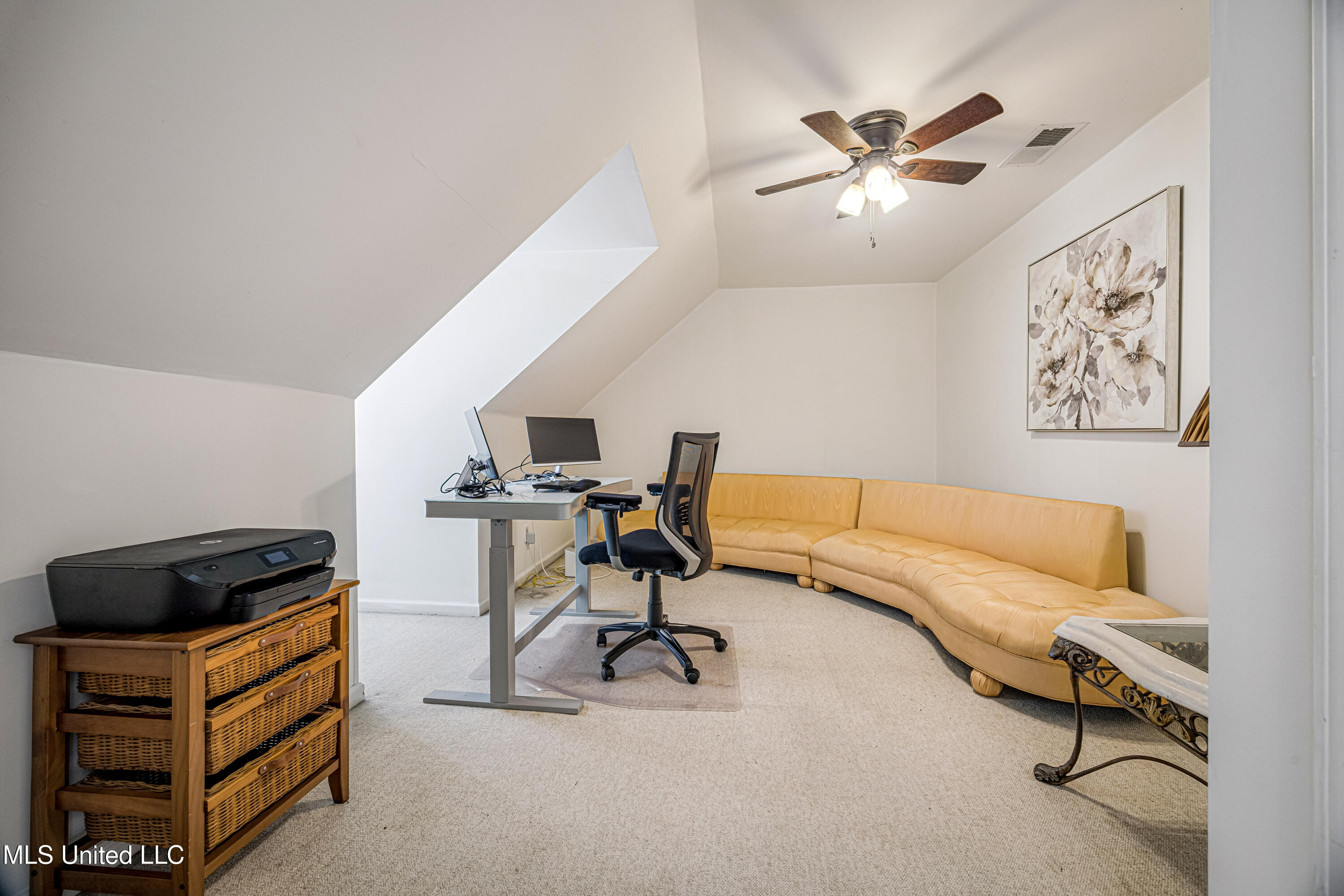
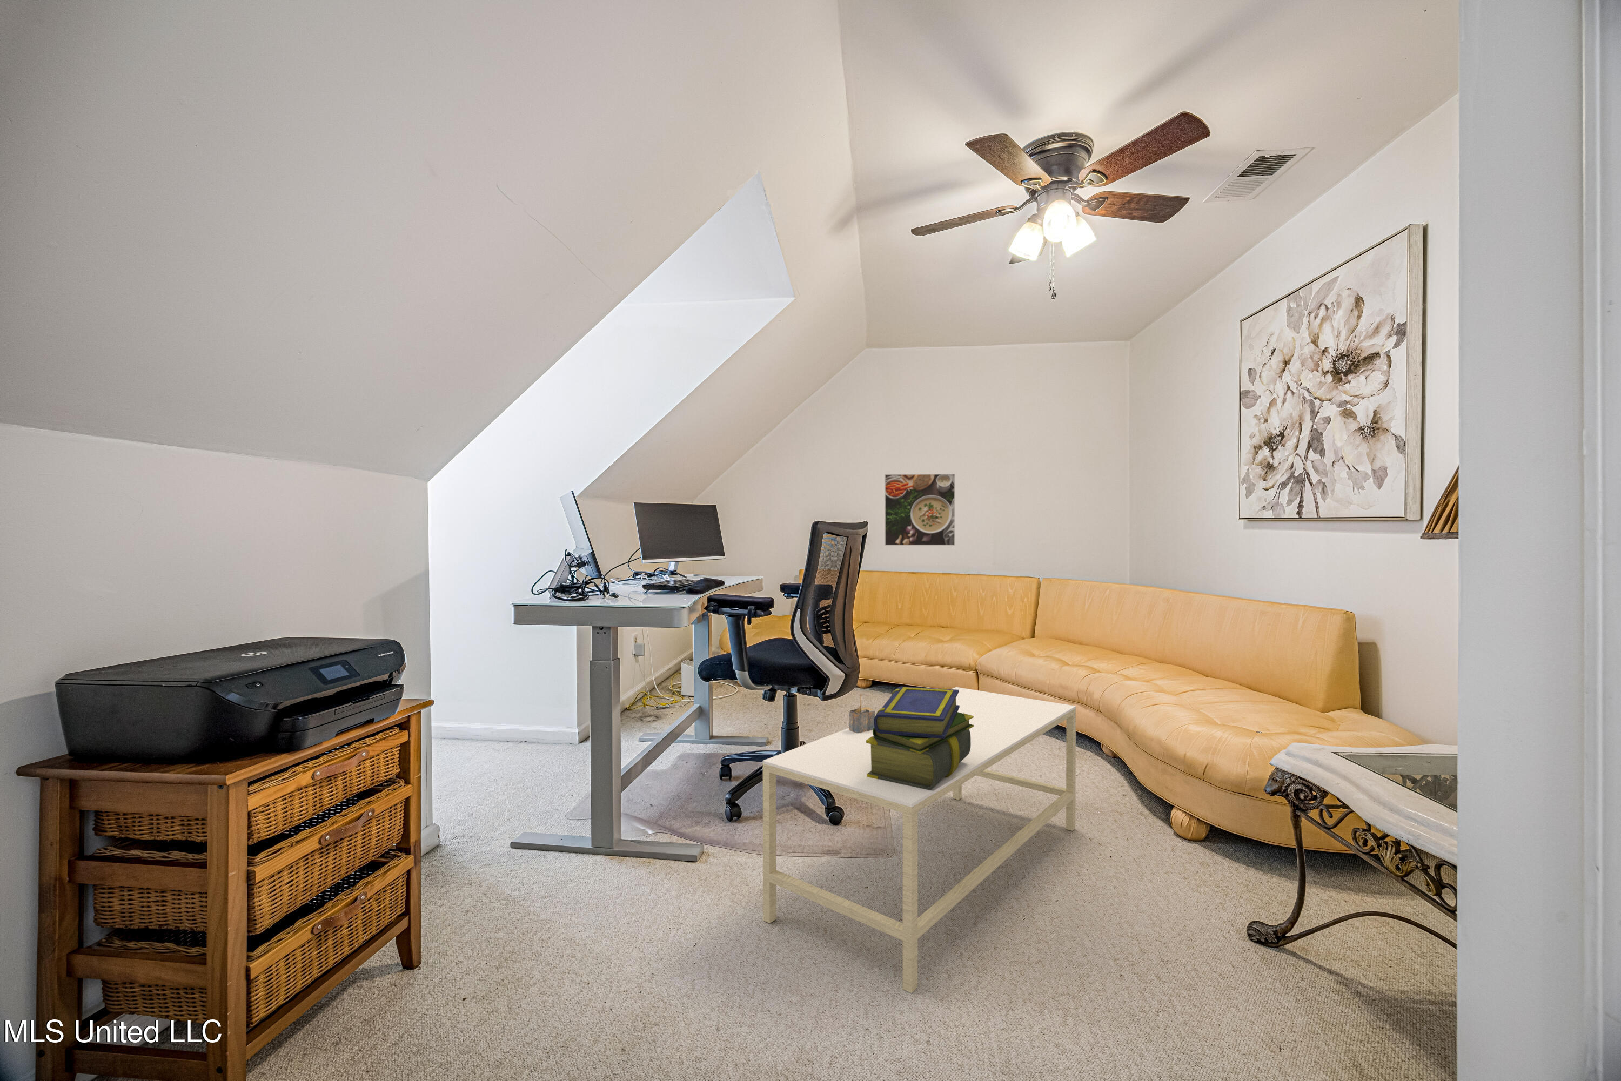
+ architectural model [848,694,876,734]
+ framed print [884,473,955,547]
+ stack of books [866,686,973,790]
+ coffee table [762,686,1076,993]
